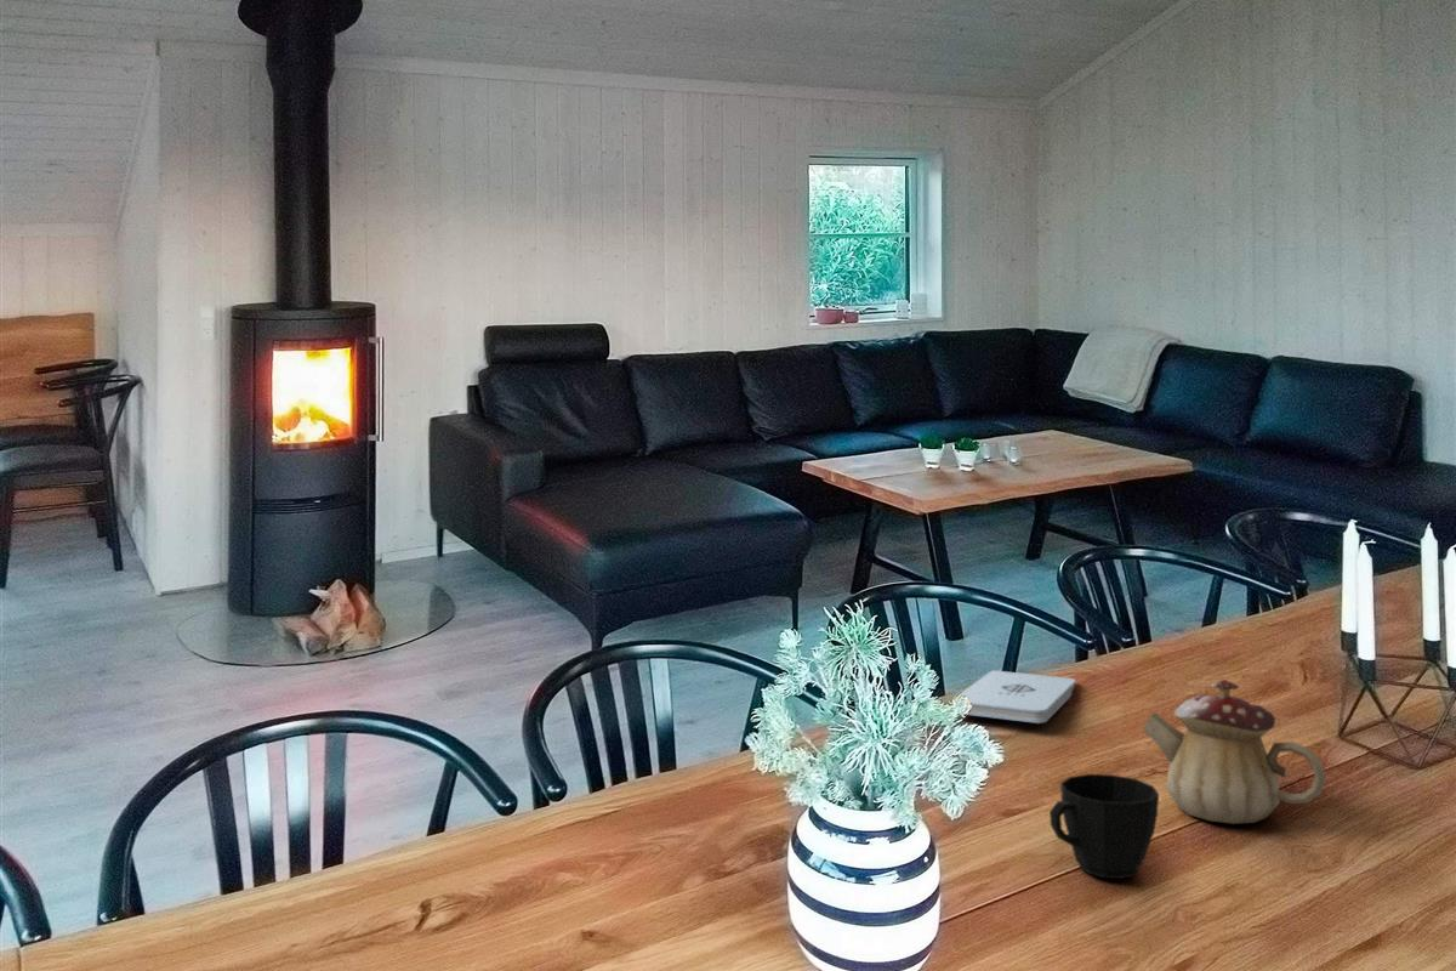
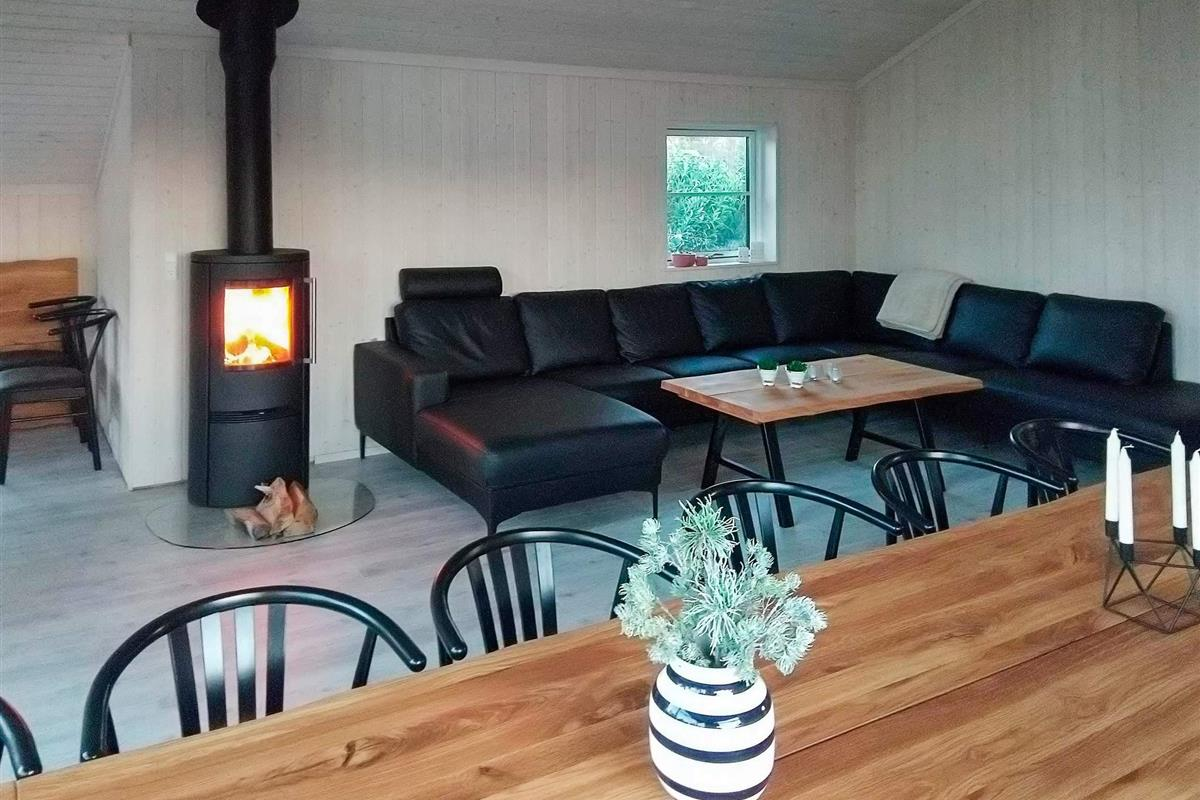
- cup [1048,773,1160,880]
- notepad [959,669,1076,725]
- teapot [1143,678,1327,825]
